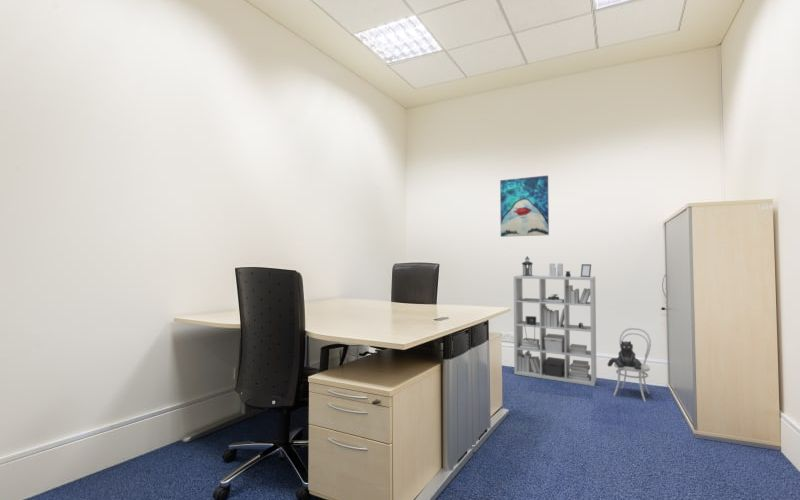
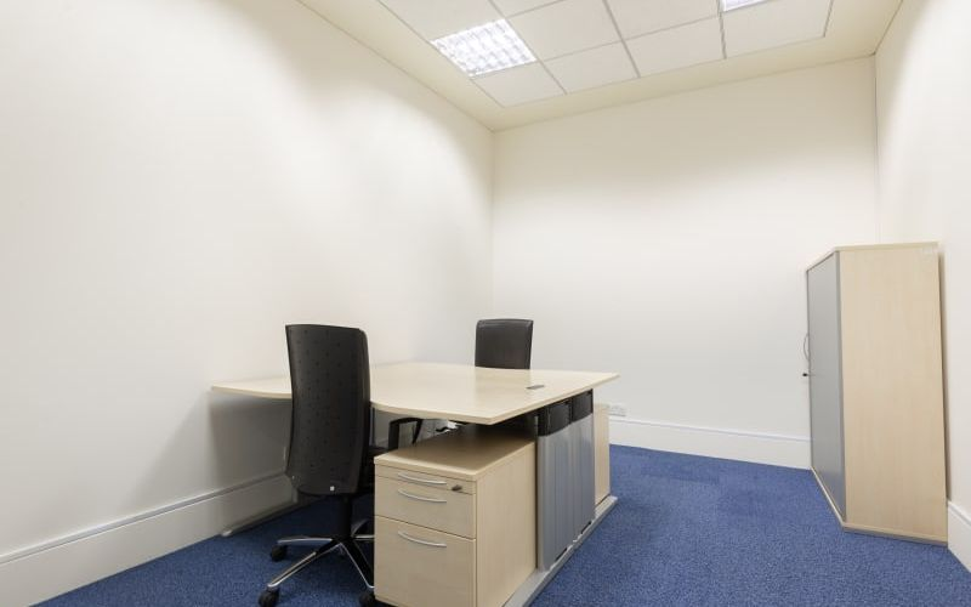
- bookshelf [513,255,652,403]
- wall art [499,174,550,238]
